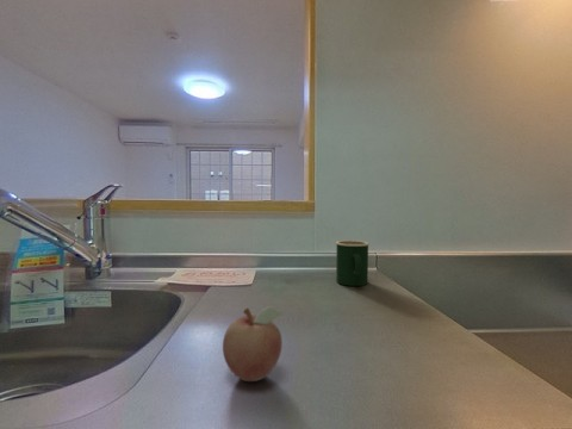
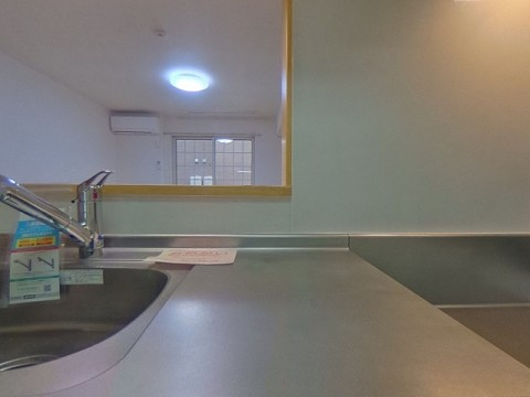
- mug [335,240,371,287]
- fruit [222,305,285,383]
